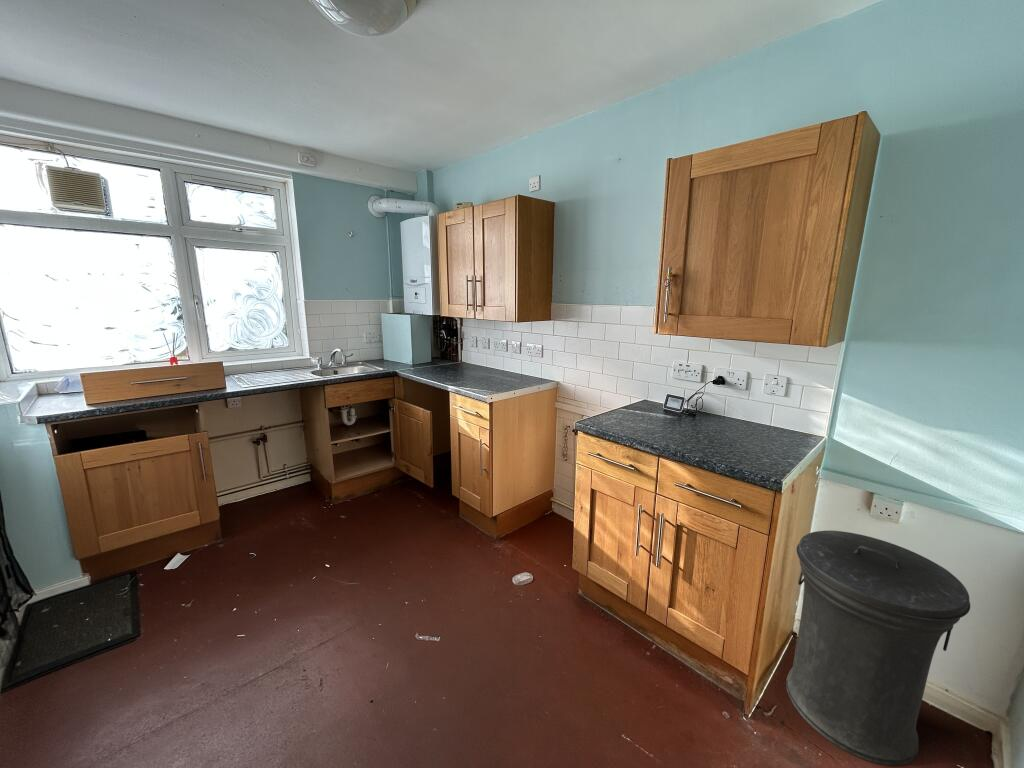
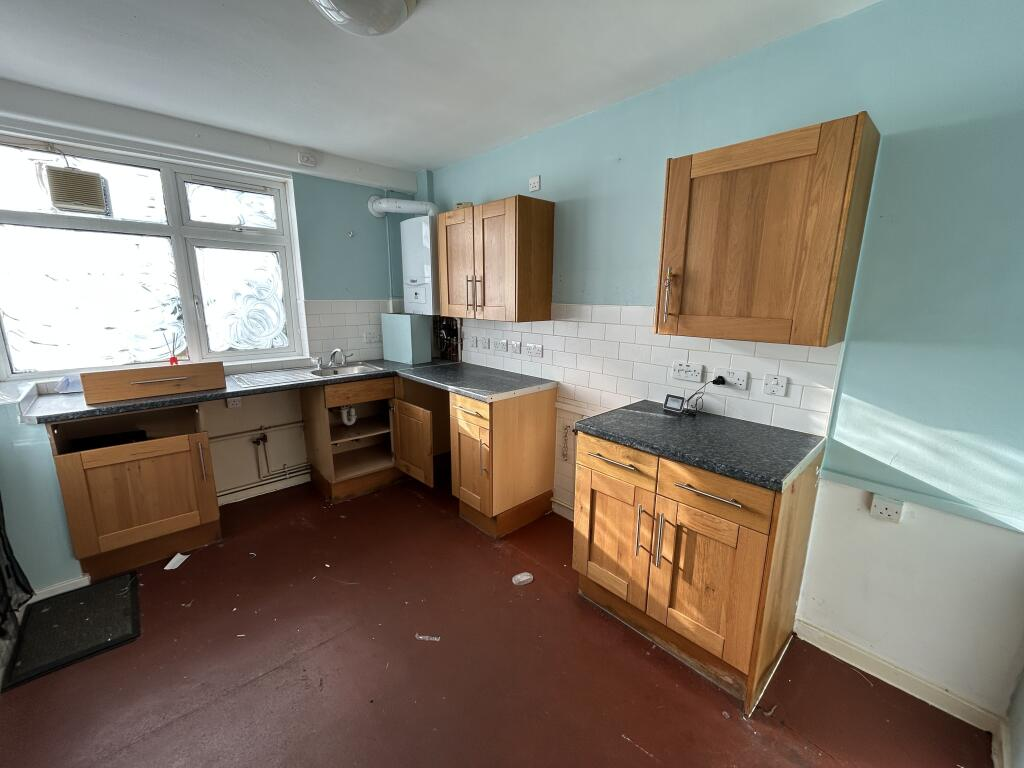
- trash can [785,530,971,767]
